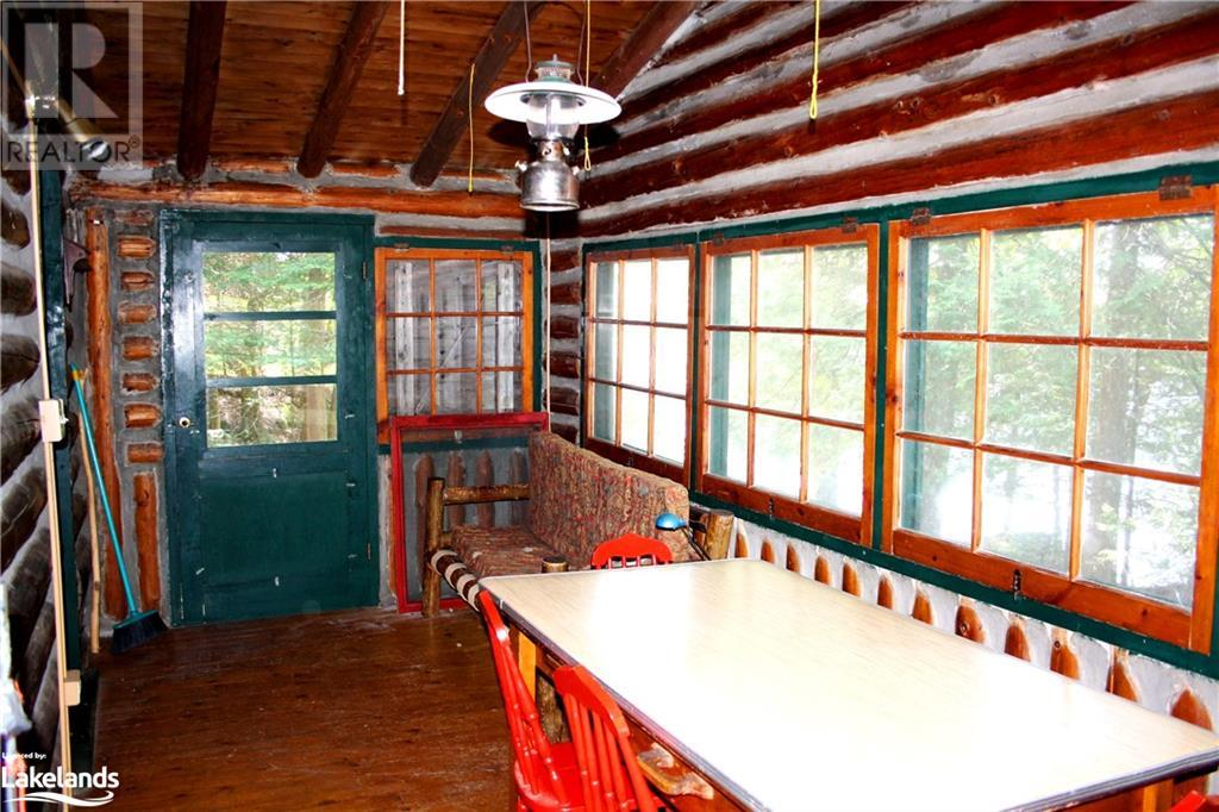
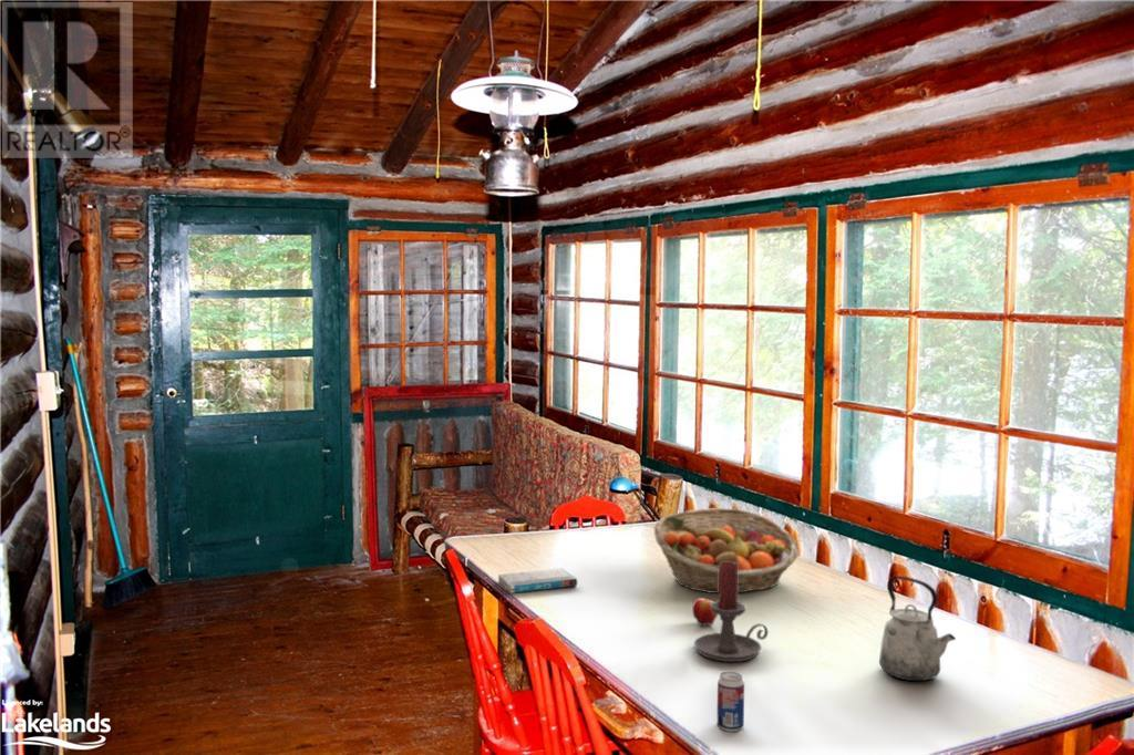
+ beverage can [717,670,745,733]
+ apple [691,597,719,627]
+ candle holder [693,562,770,663]
+ book [497,567,578,594]
+ fruit basket [653,507,801,594]
+ kettle [878,575,957,682]
